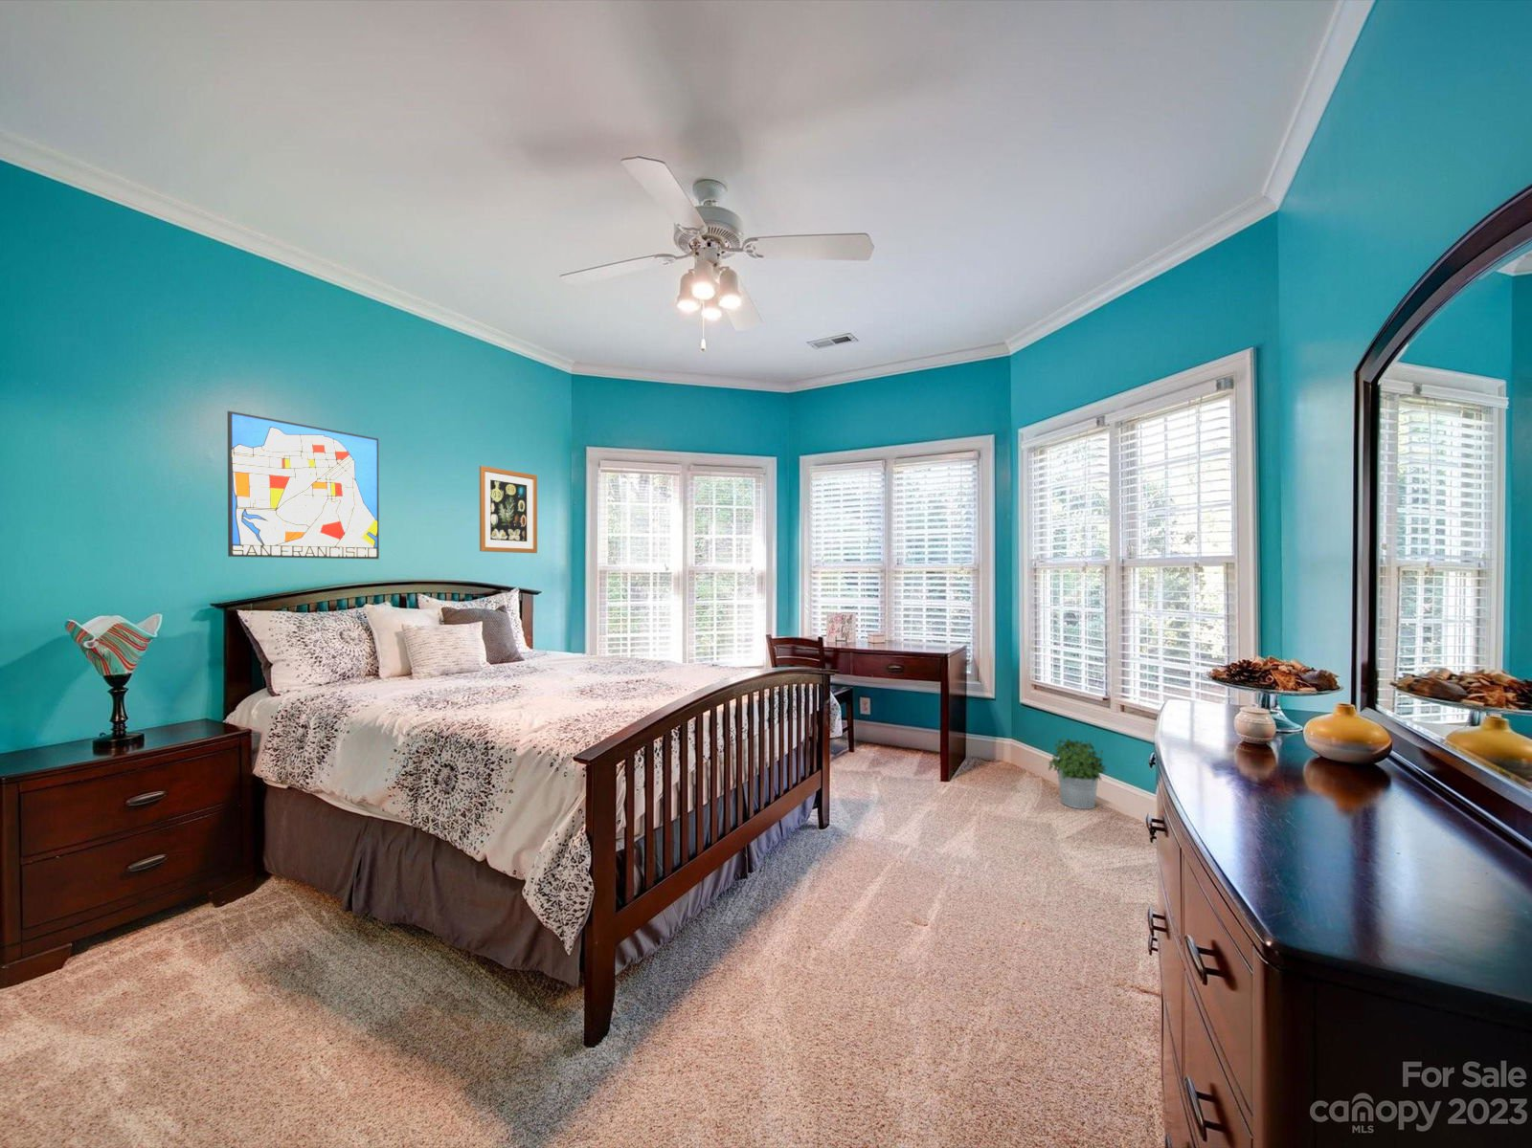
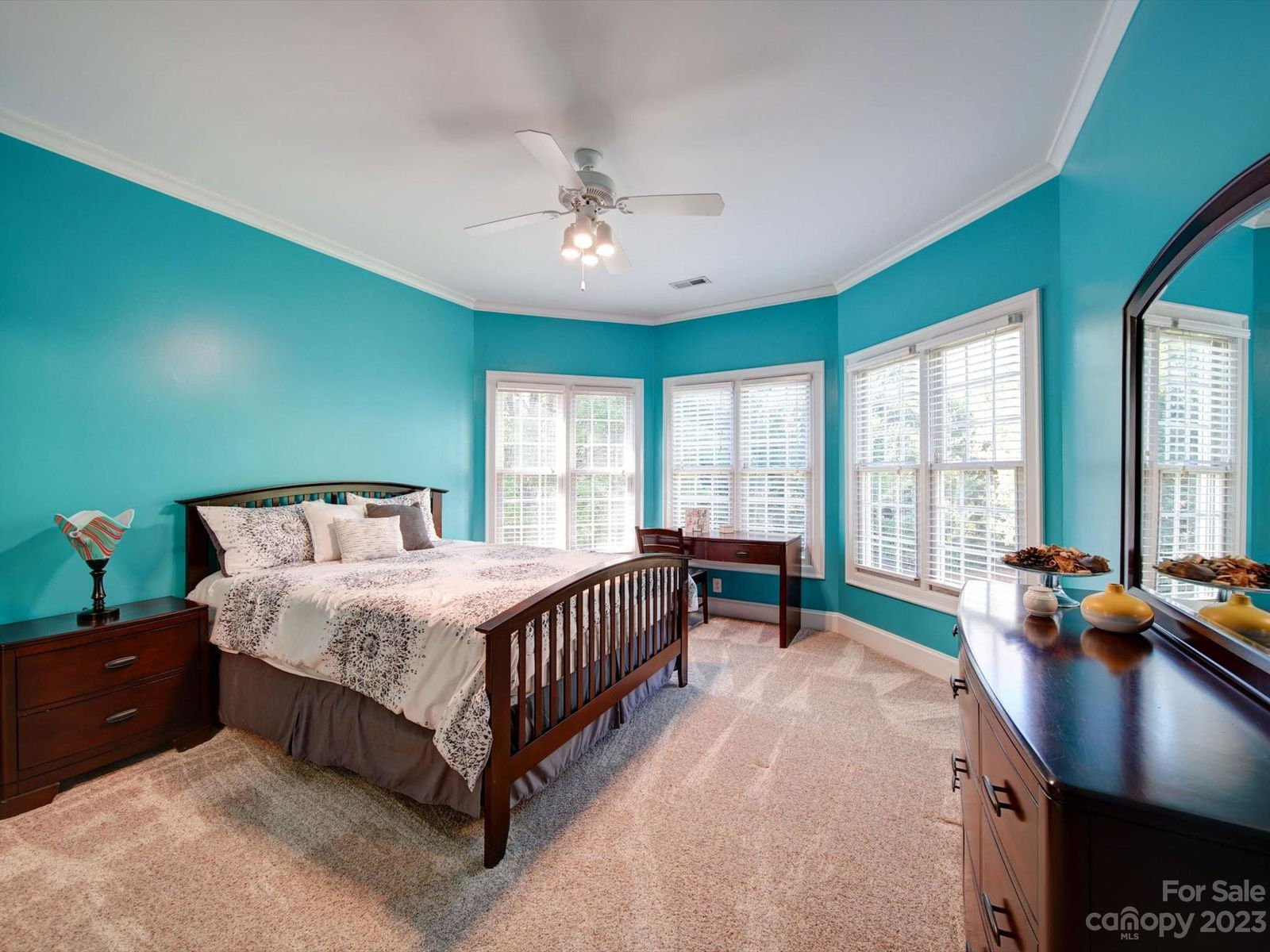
- potted plant [1047,737,1107,810]
- wall art [479,465,538,554]
- wall art [227,410,380,560]
